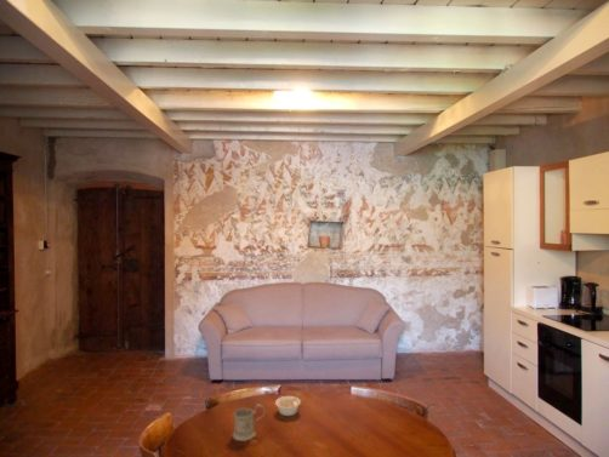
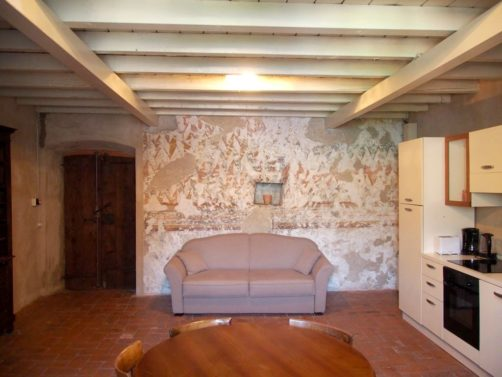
- mug [232,402,267,442]
- legume [274,392,302,417]
